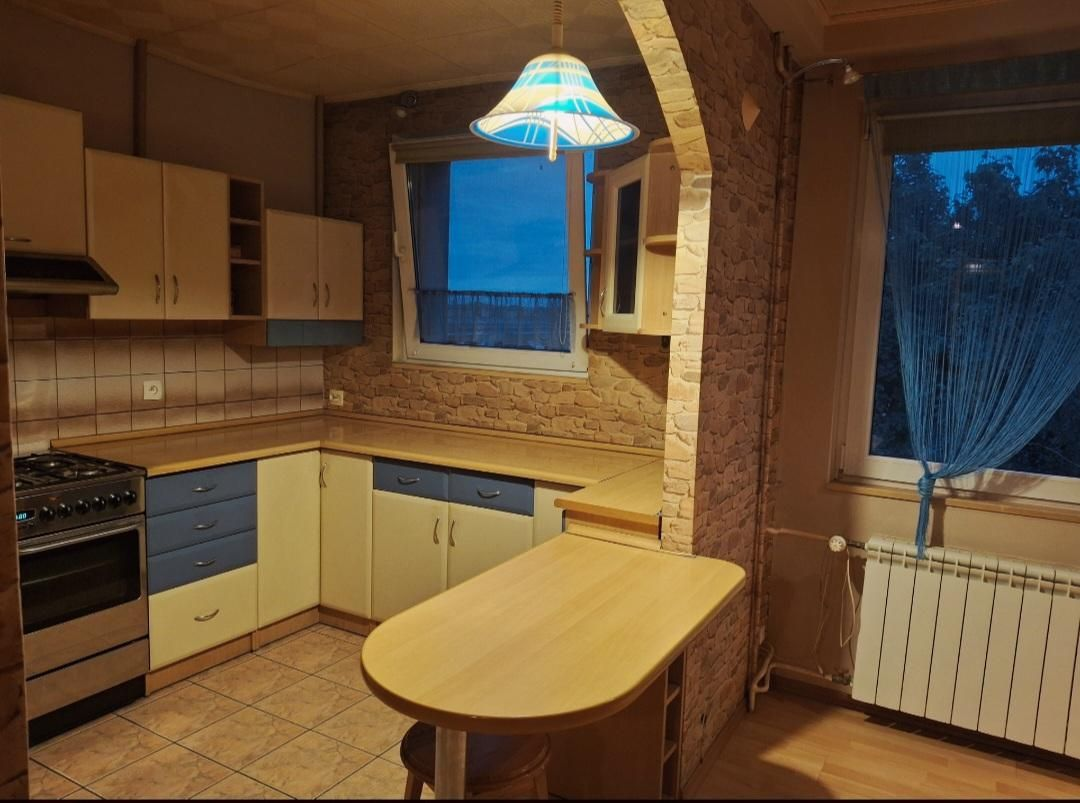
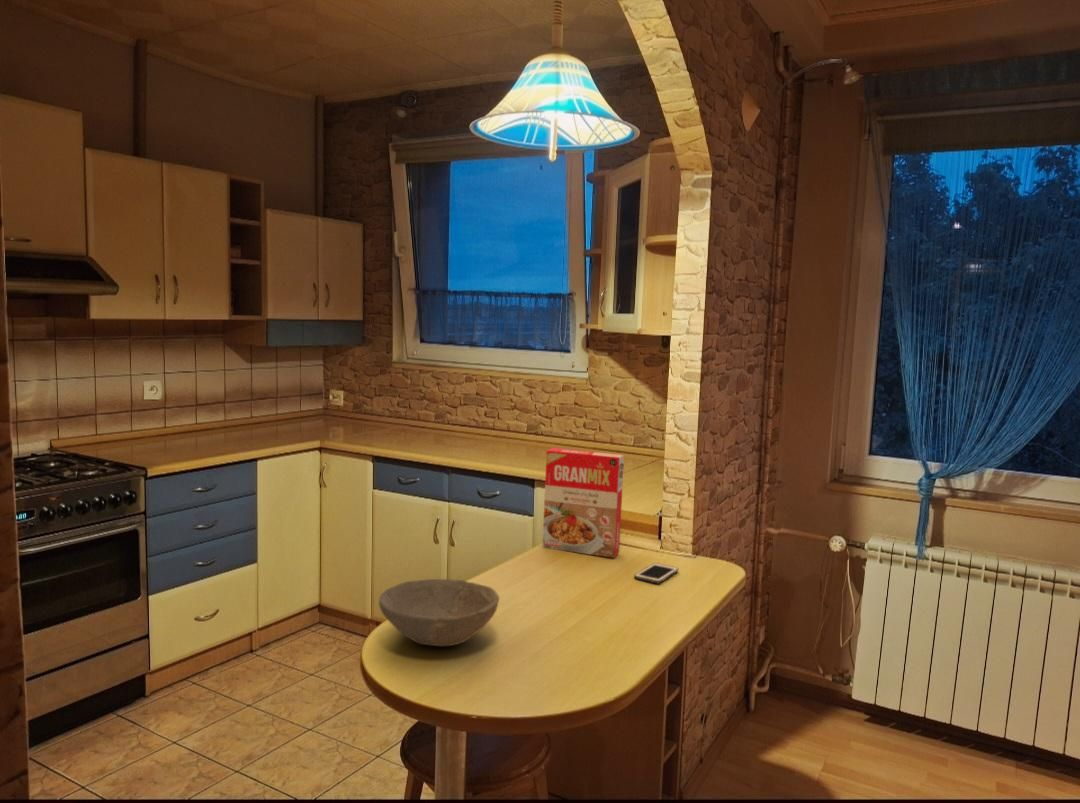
+ cell phone [633,562,679,584]
+ bowl [378,578,500,647]
+ cereal box [541,447,625,559]
